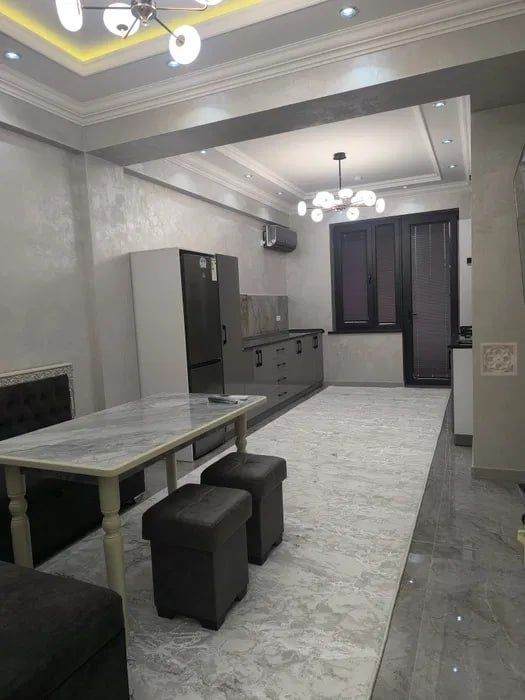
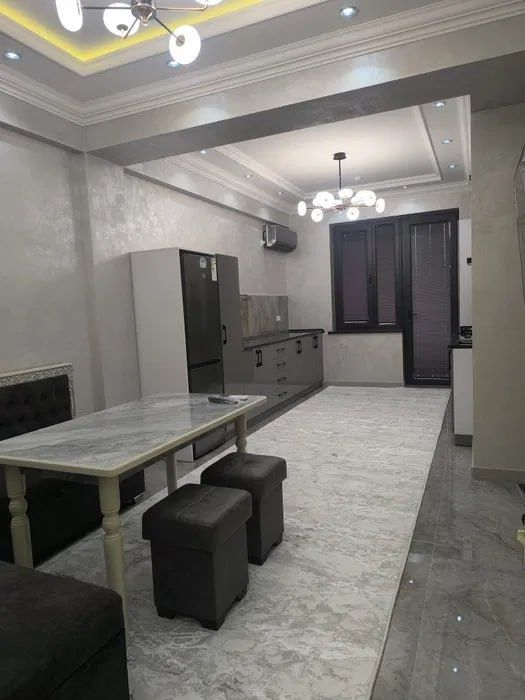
- wall ornament [479,341,518,377]
